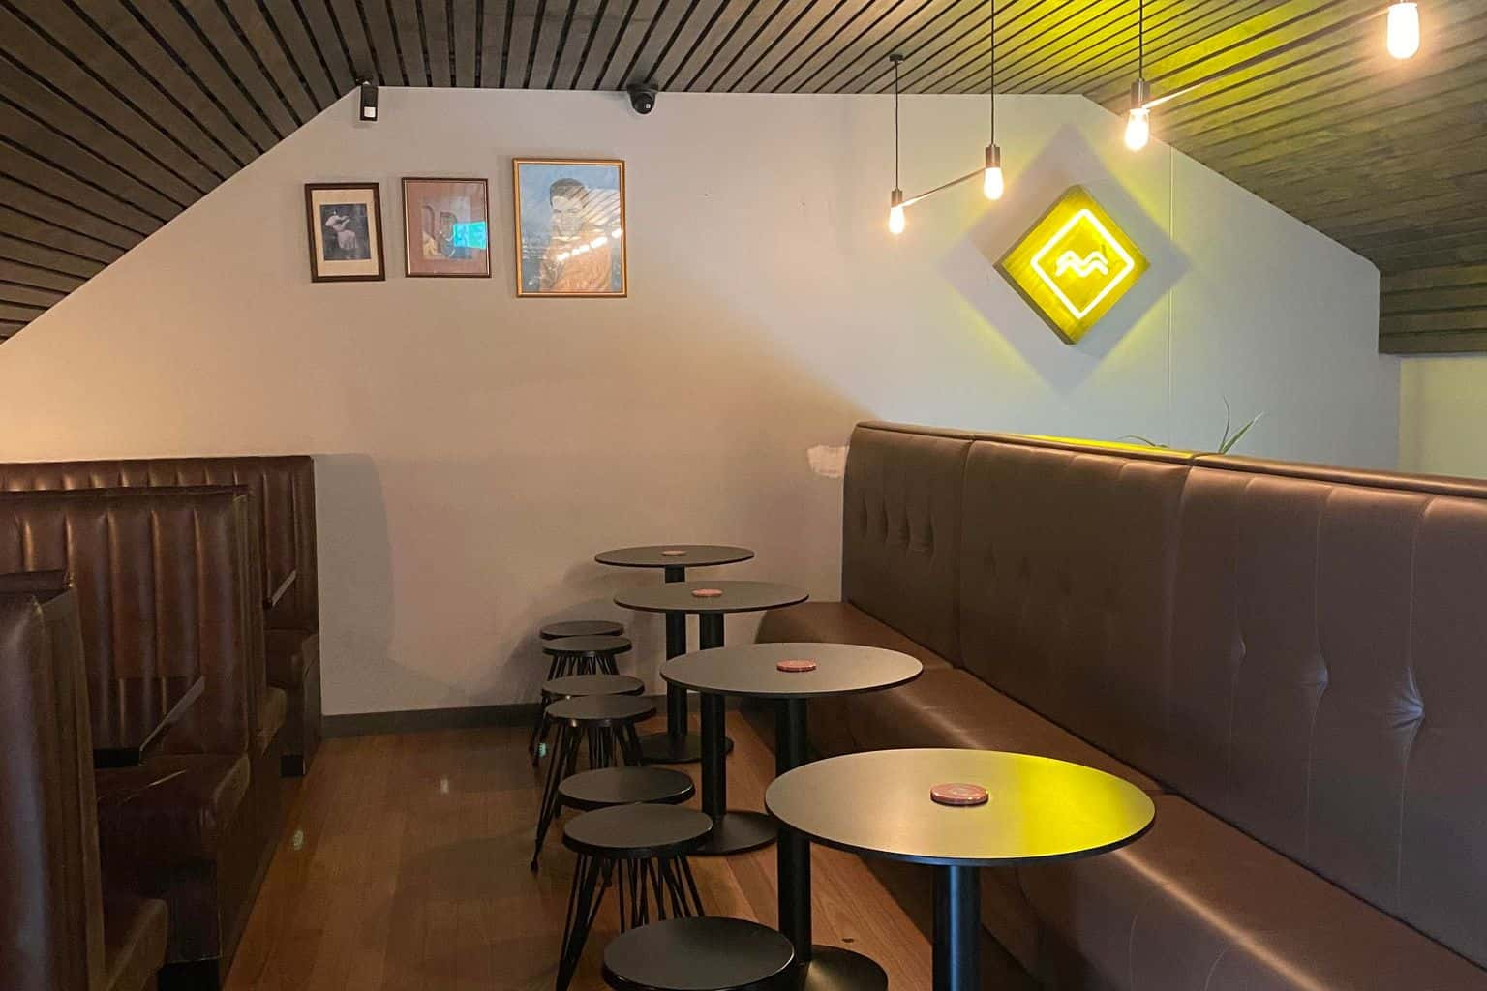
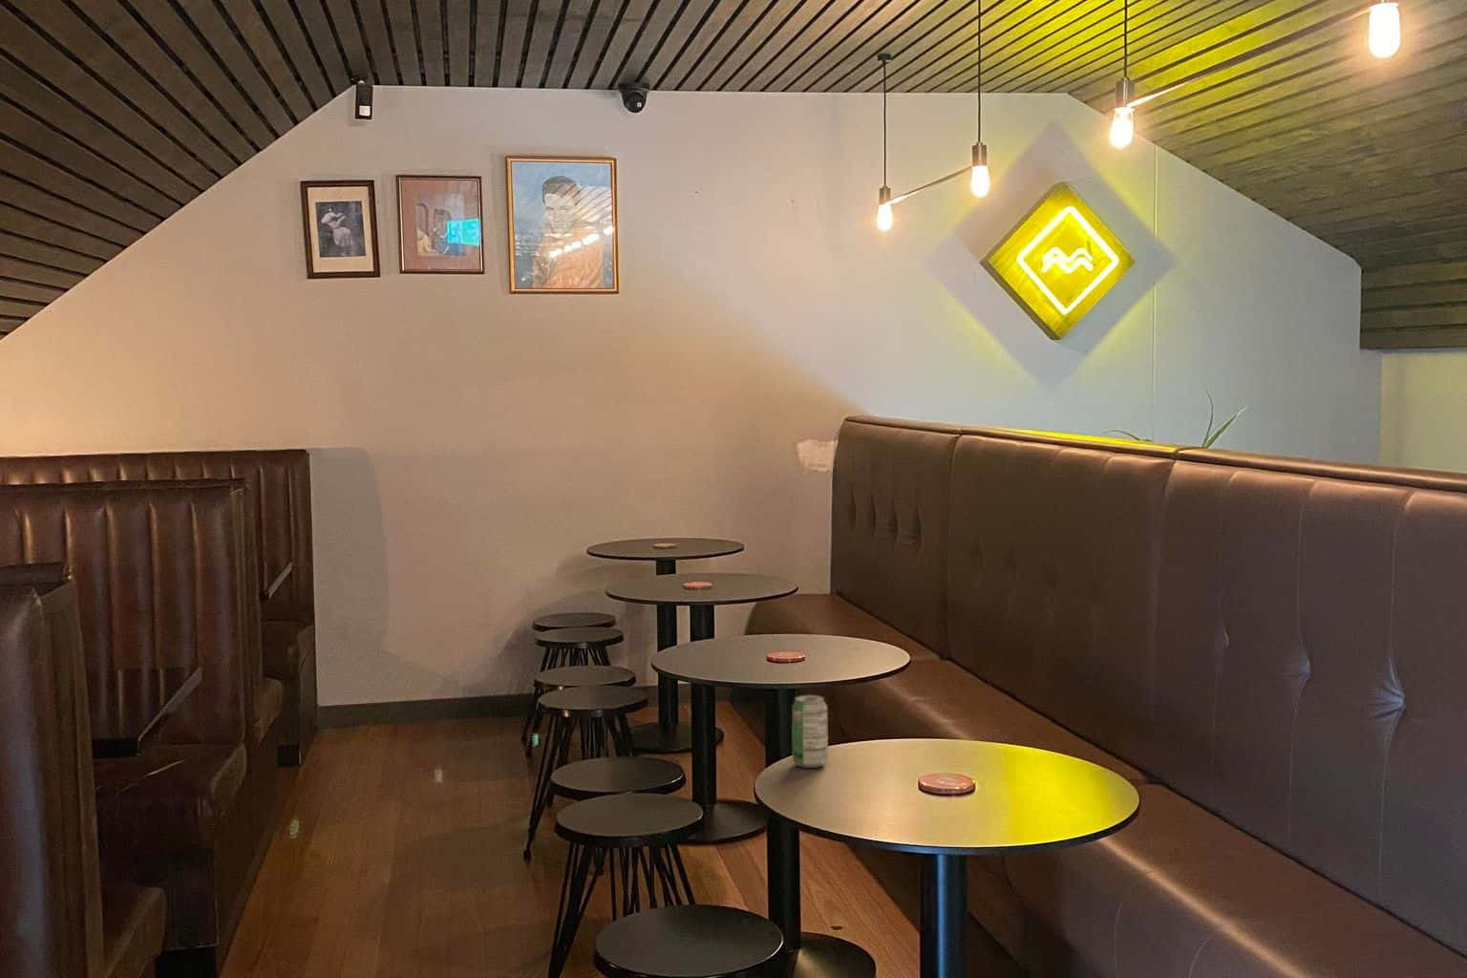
+ beverage can [791,694,830,768]
